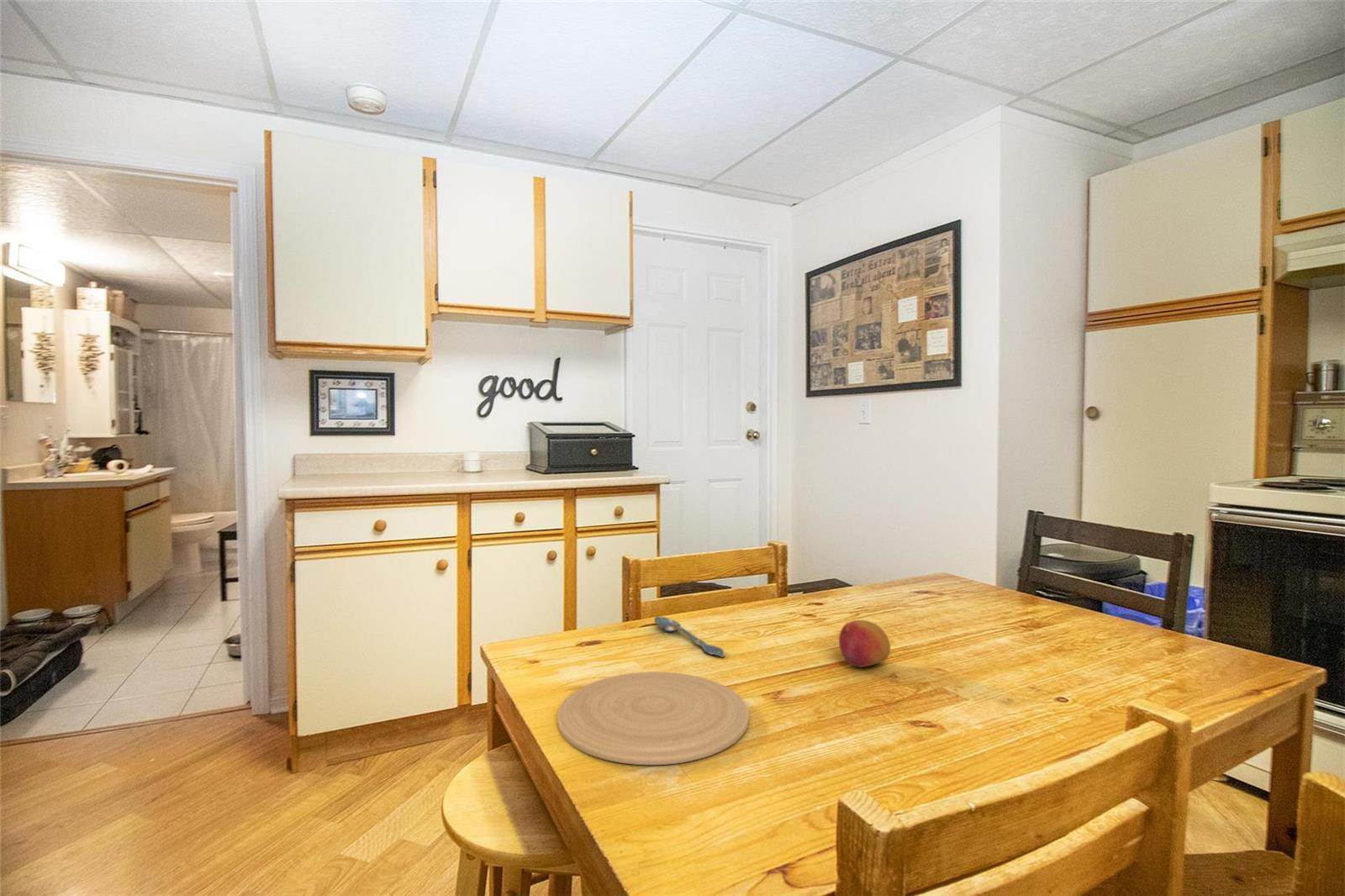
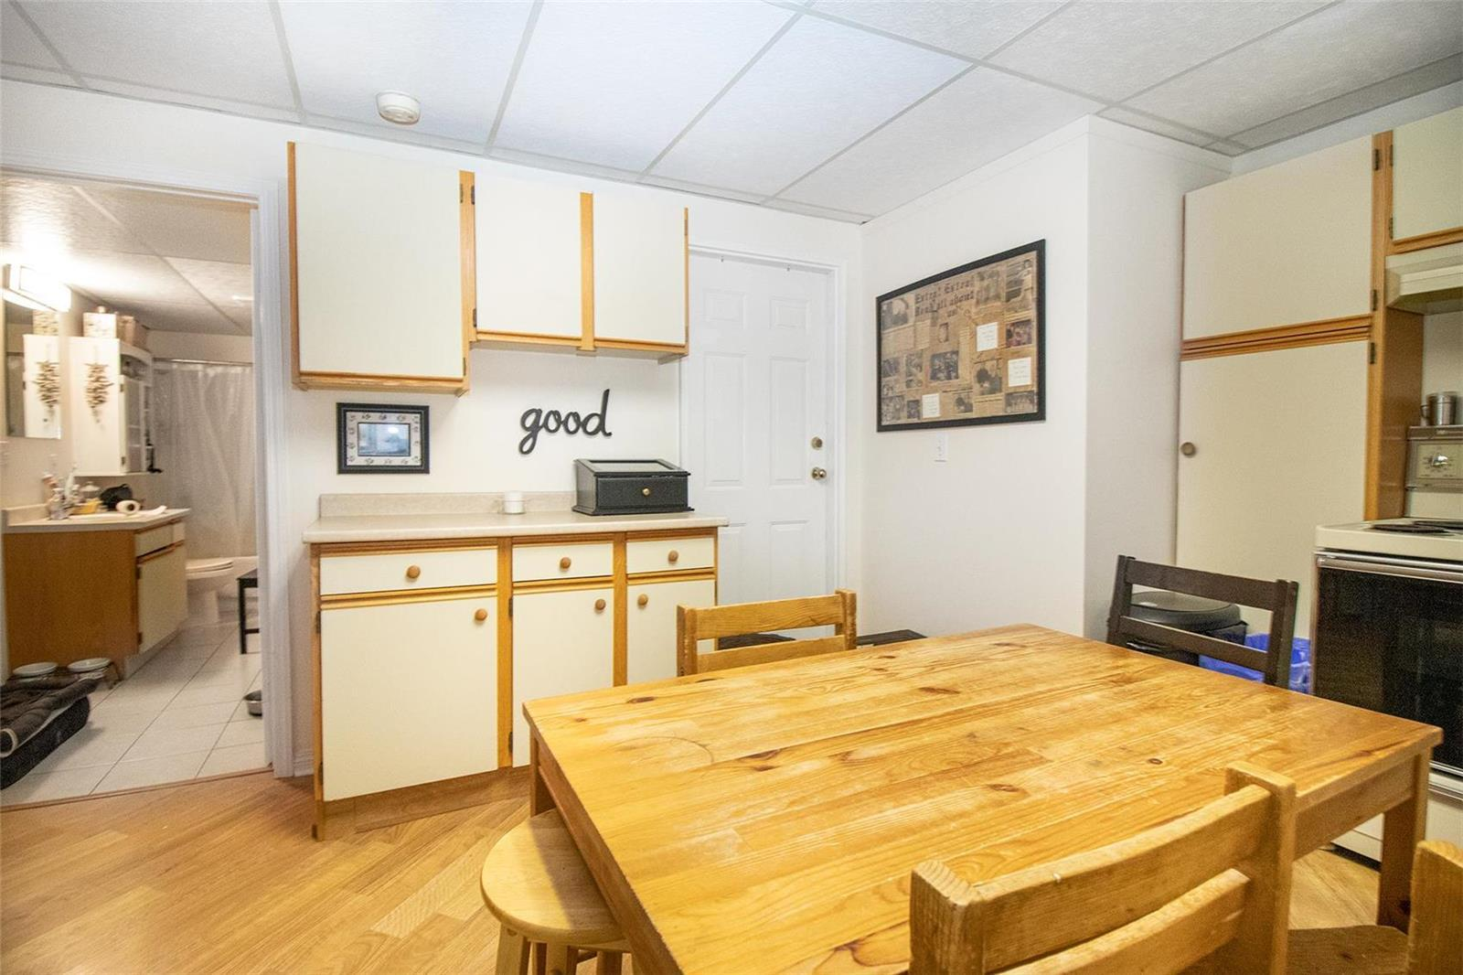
- spoon [654,615,725,658]
- fruit [838,619,891,668]
- plate [556,671,750,766]
